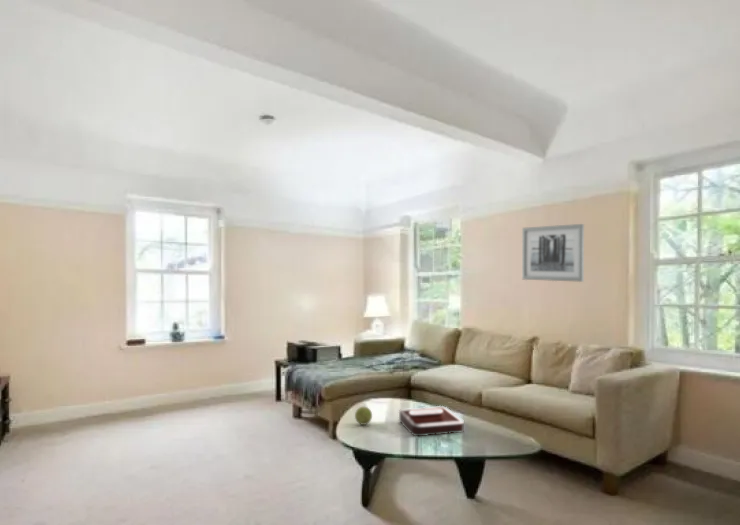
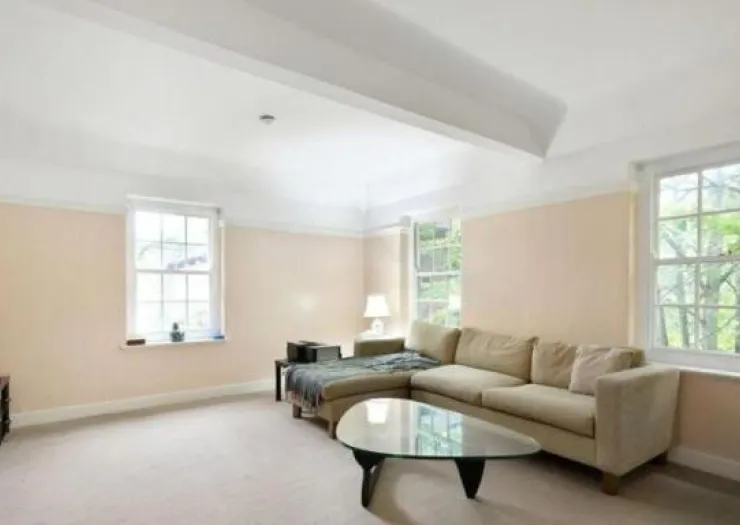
- decorative ball [354,406,373,426]
- wall art [521,223,585,283]
- decorative tray [398,405,465,437]
